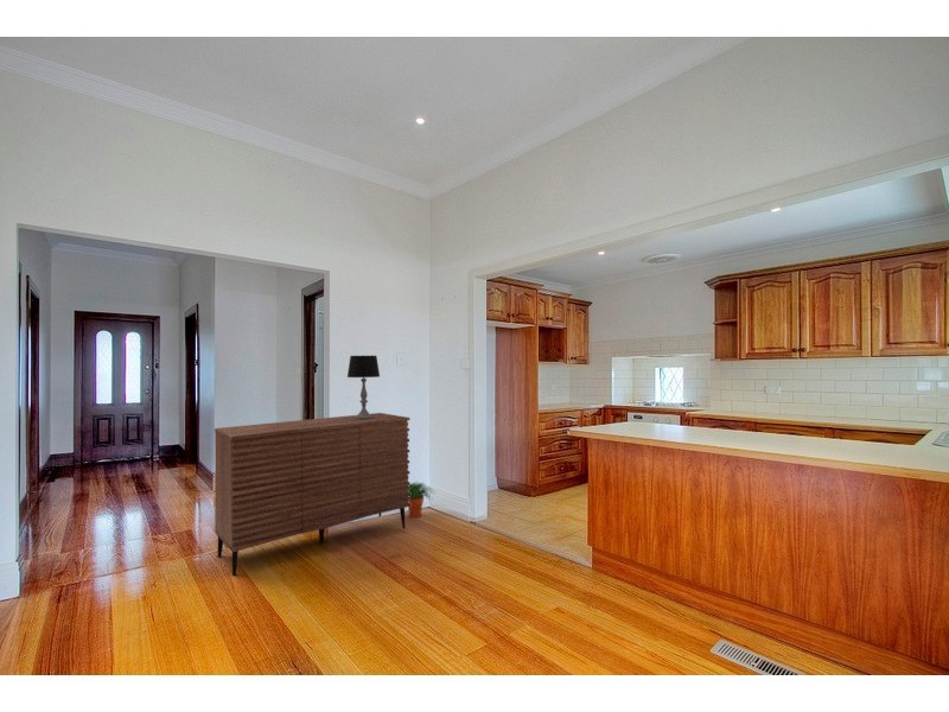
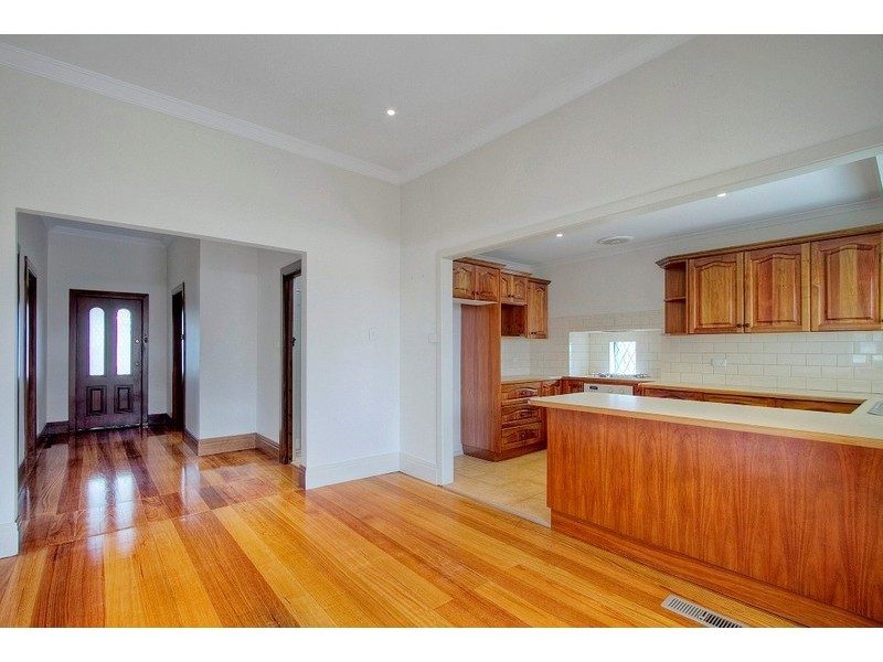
- sideboard [214,412,410,577]
- potted plant [407,481,435,519]
- table lamp [346,355,381,419]
